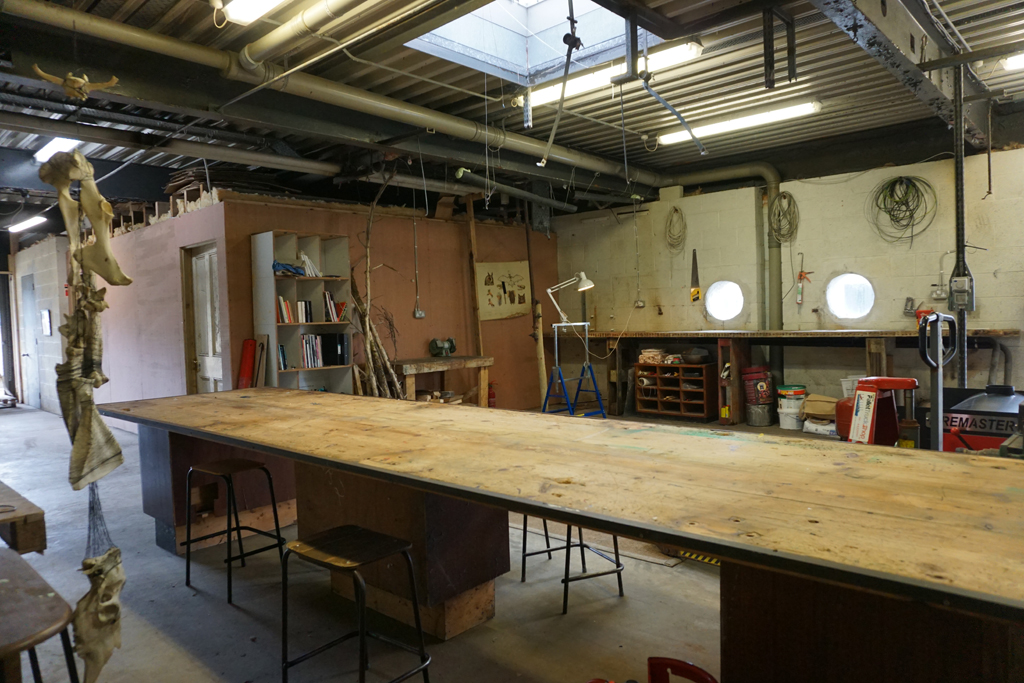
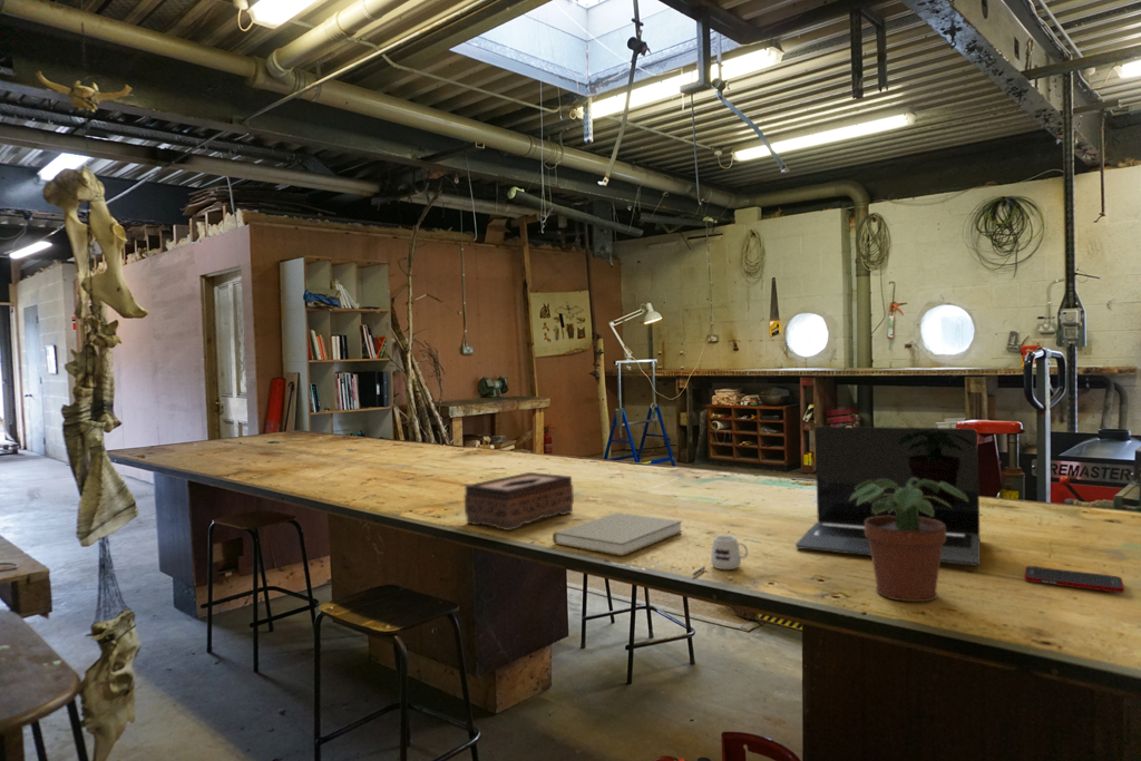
+ mug [692,535,749,577]
+ tissue box [464,471,575,531]
+ book [552,511,683,557]
+ potted plant [849,478,968,603]
+ laptop [794,426,981,567]
+ cell phone [1023,565,1125,594]
